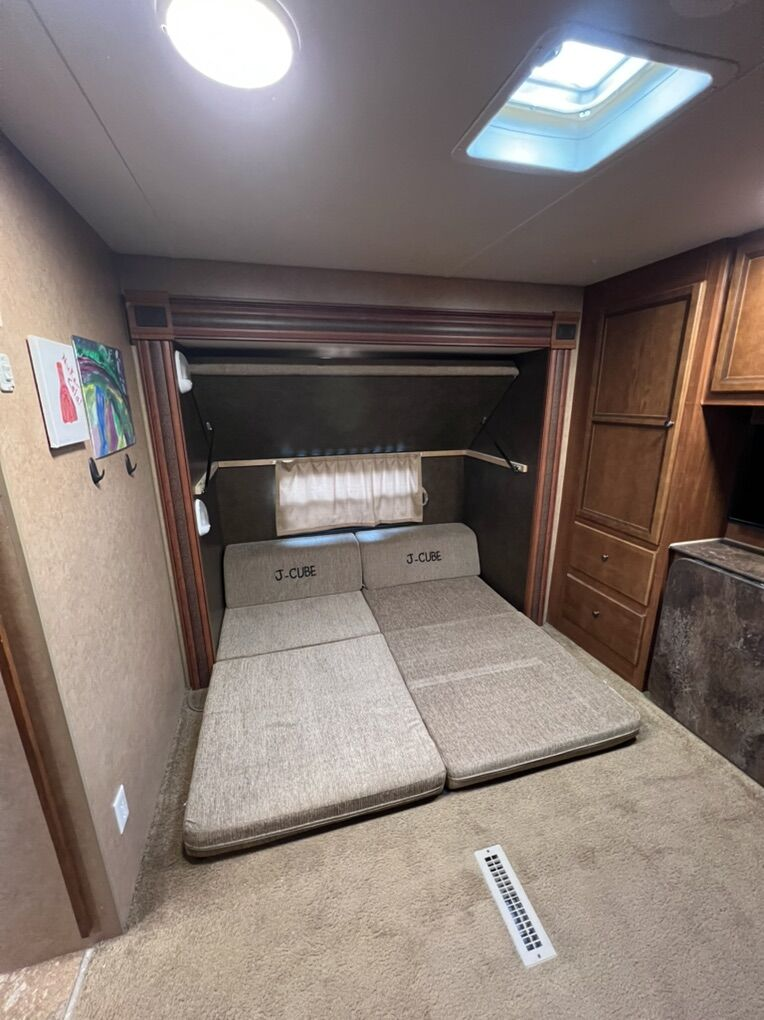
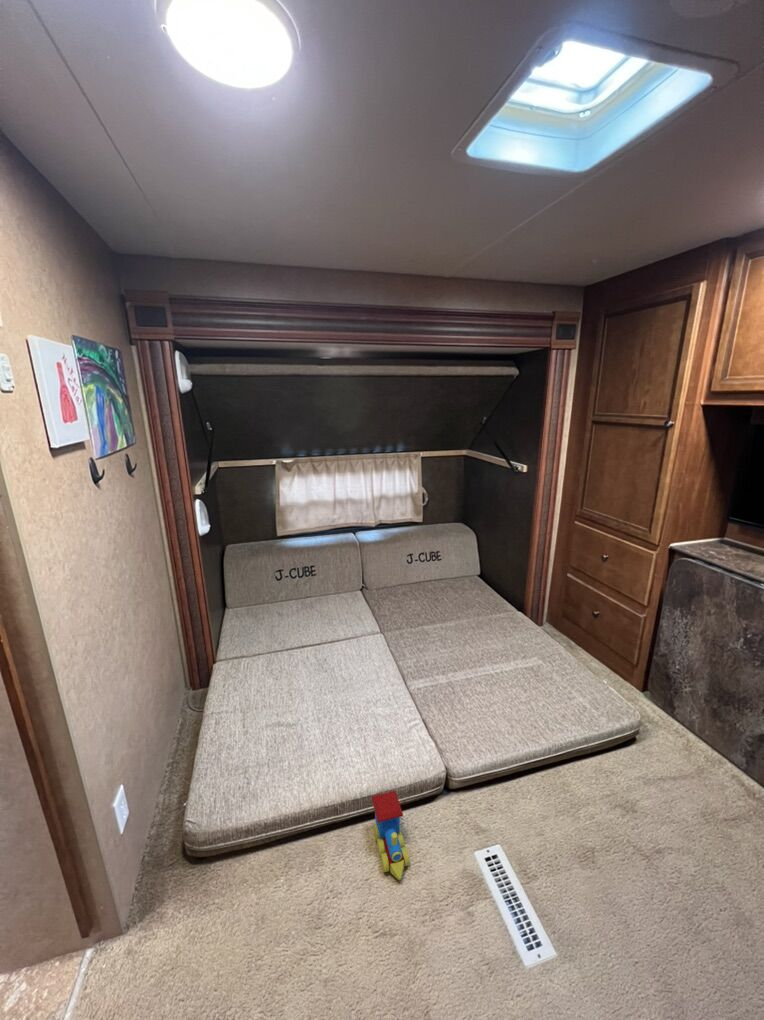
+ toy train [370,790,410,881]
